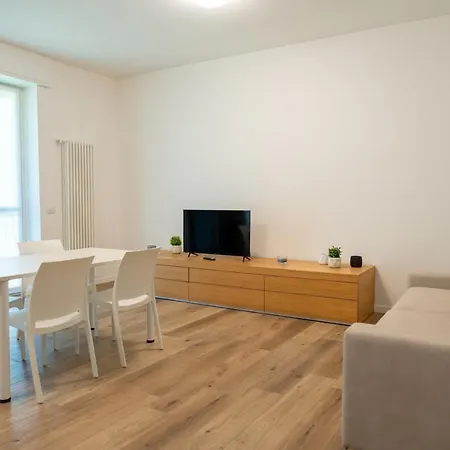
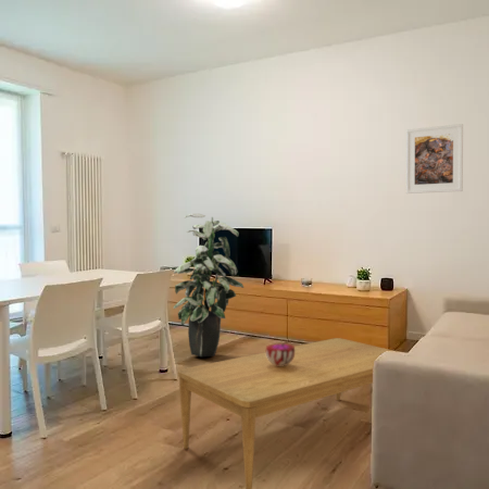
+ decorative bowl [265,342,294,366]
+ indoor plant [168,212,244,358]
+ coffee table [177,337,399,489]
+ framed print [405,123,464,195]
